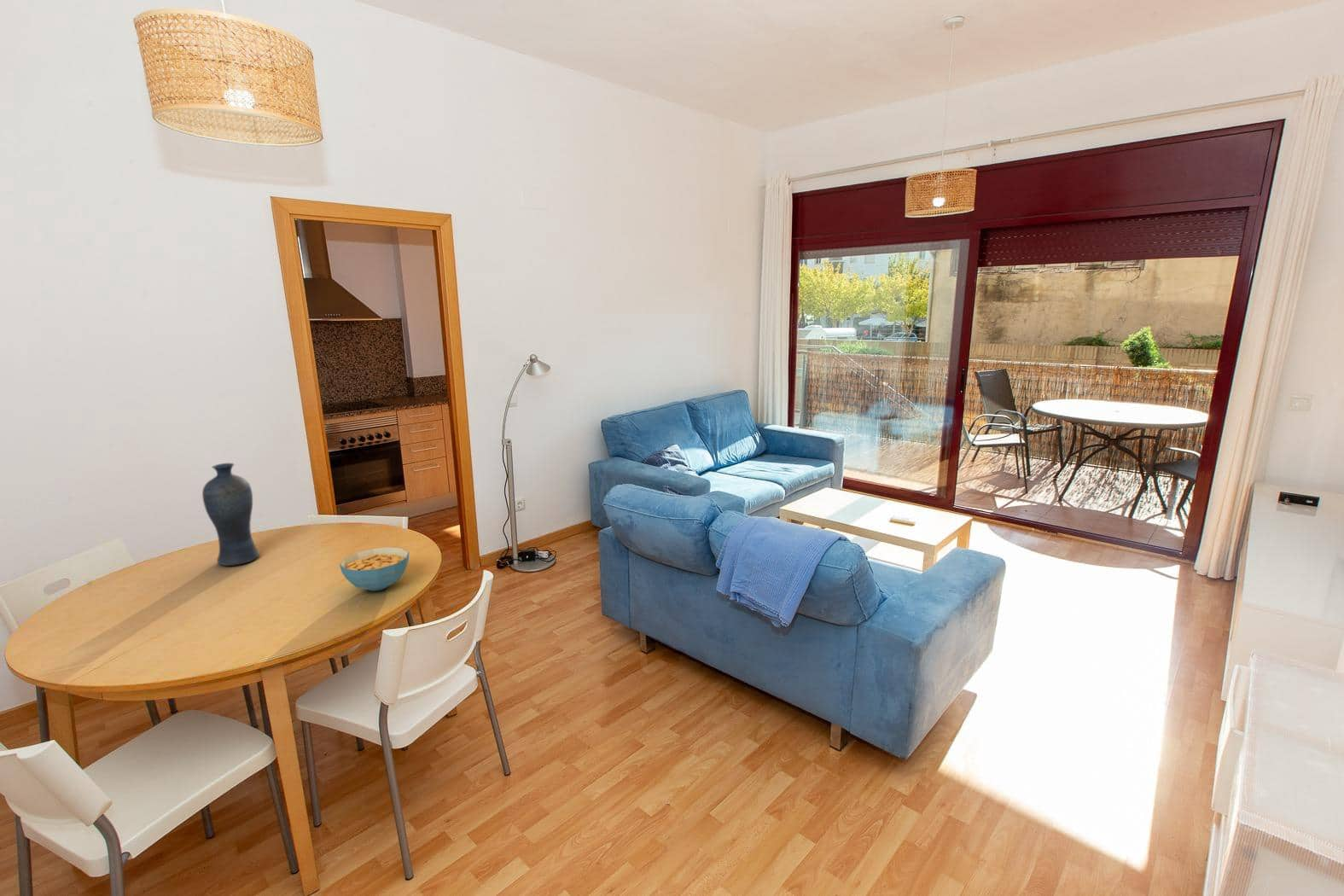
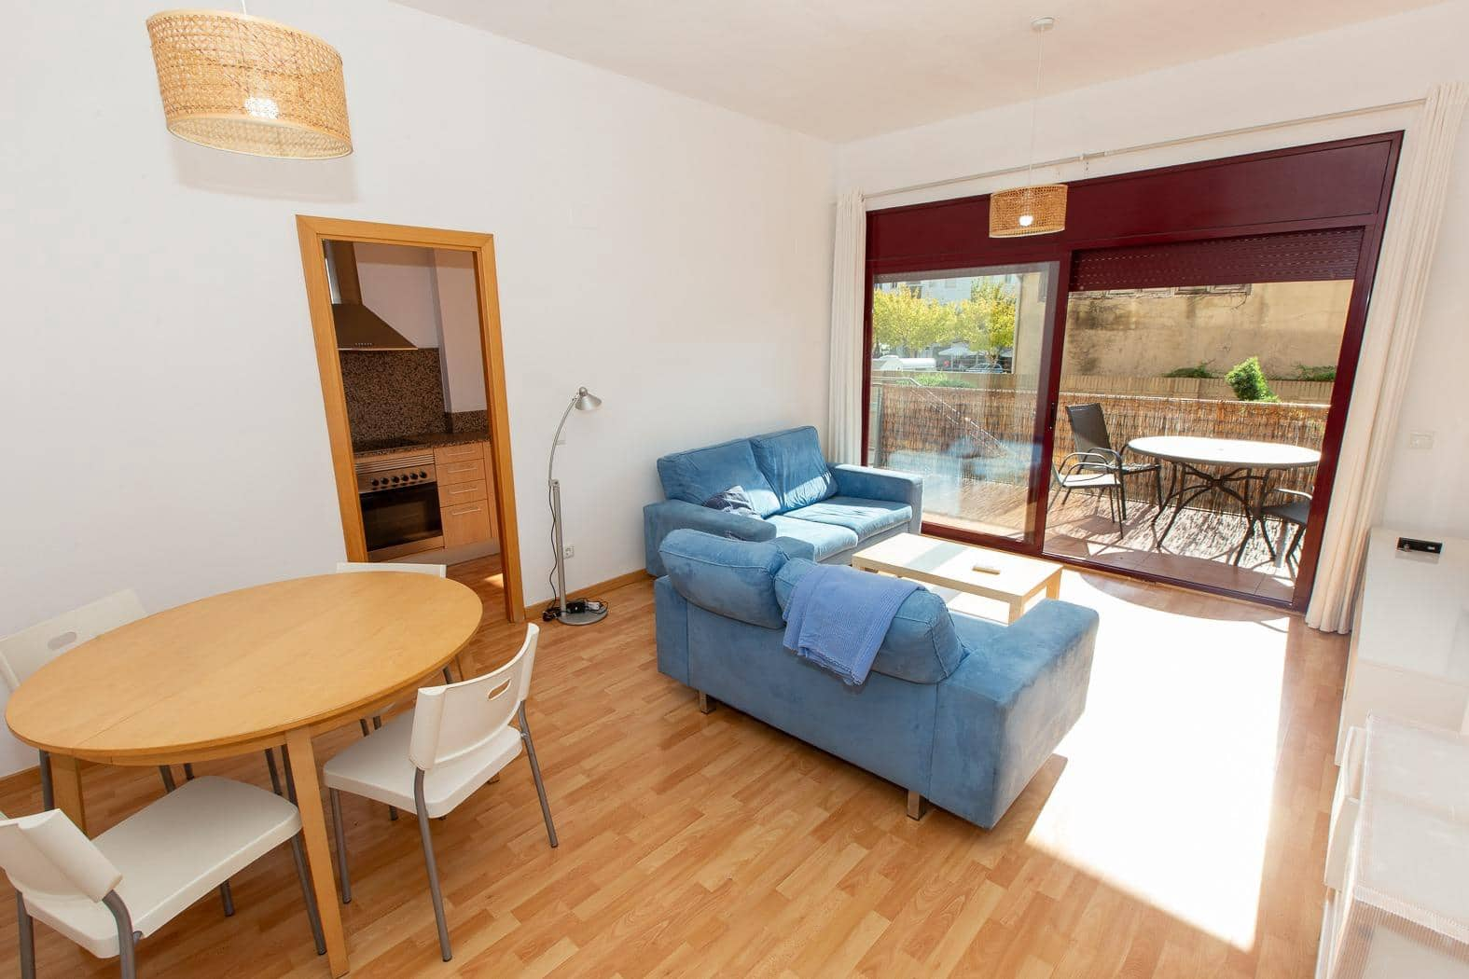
- cereal bowl [339,546,410,591]
- vase [201,463,260,567]
